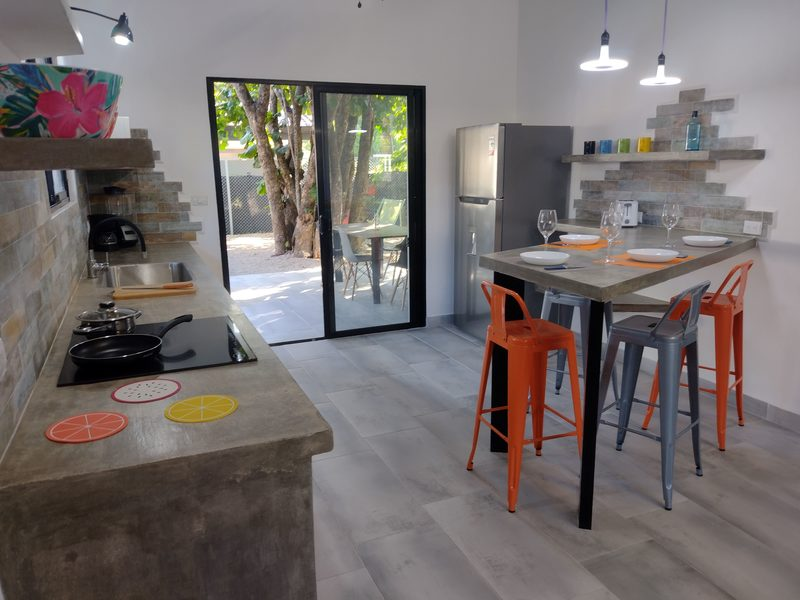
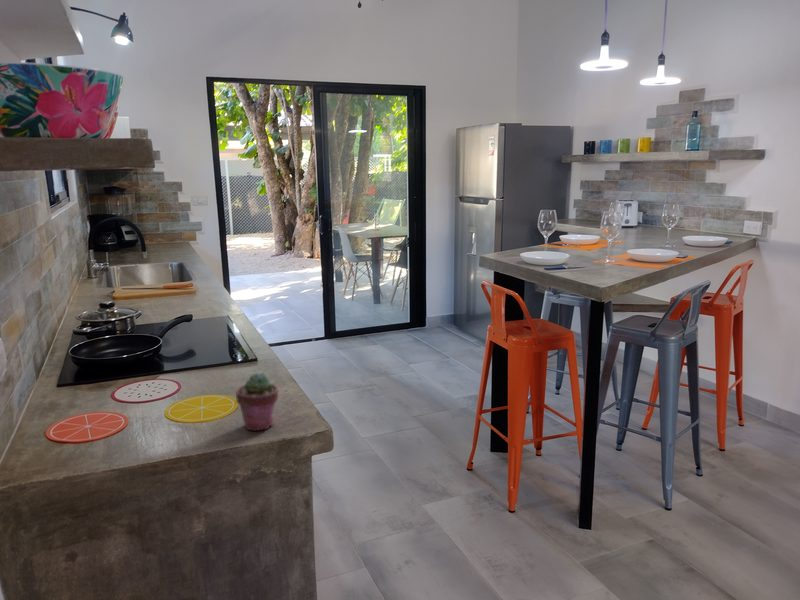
+ potted succulent [235,372,279,432]
